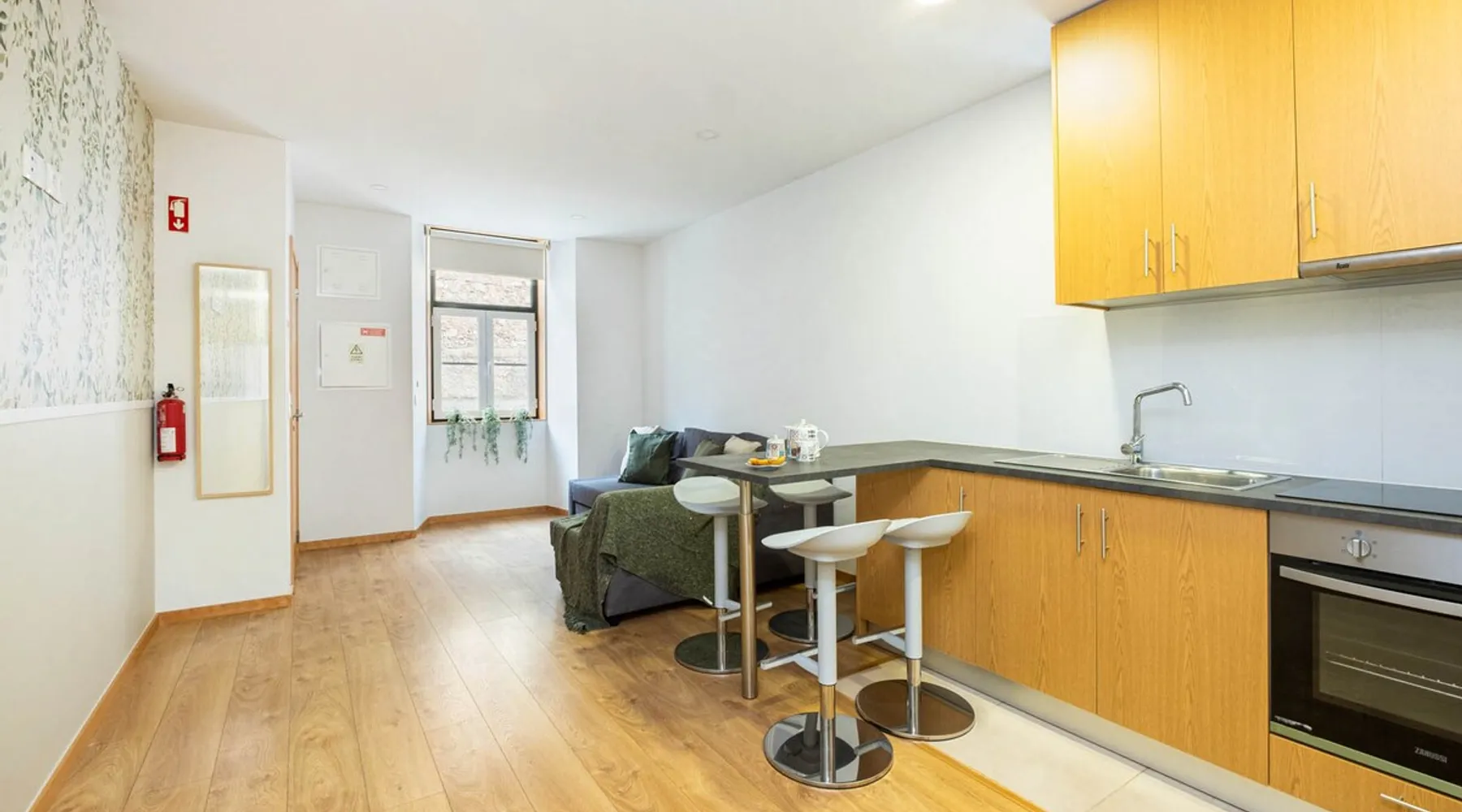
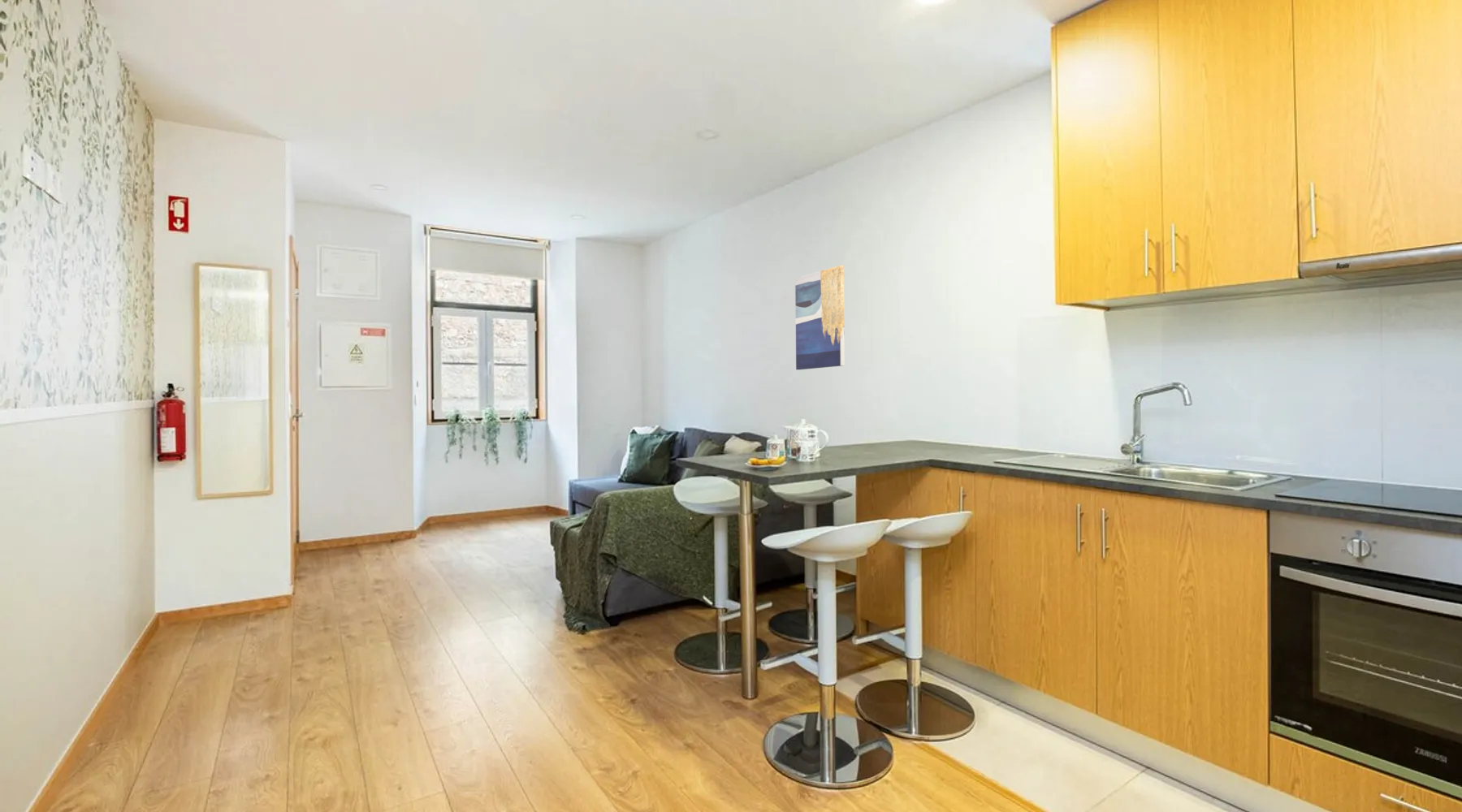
+ wall art [794,265,846,370]
